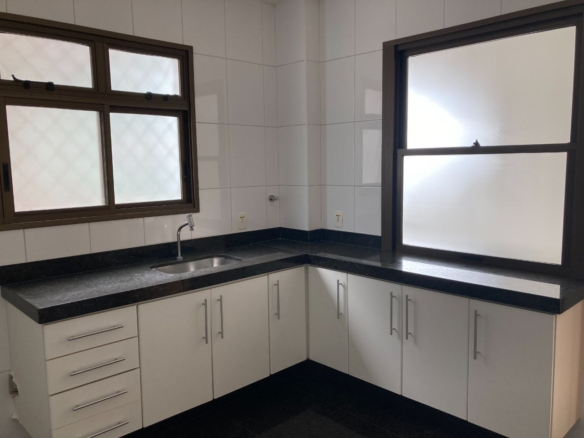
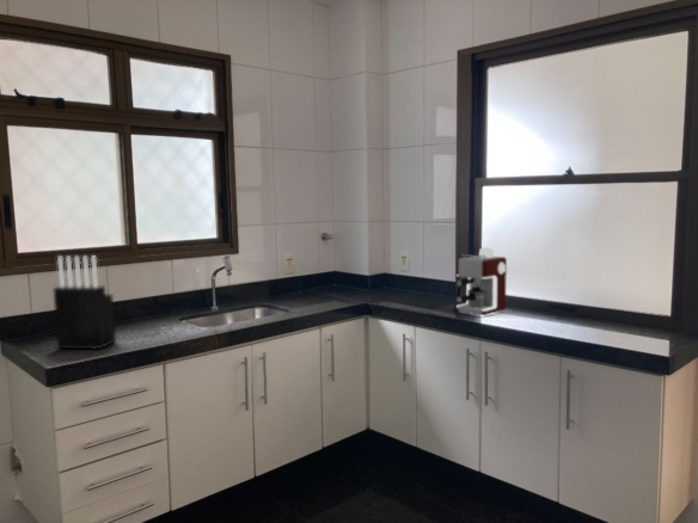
+ knife block [51,256,117,351]
+ coffee maker [455,246,508,316]
